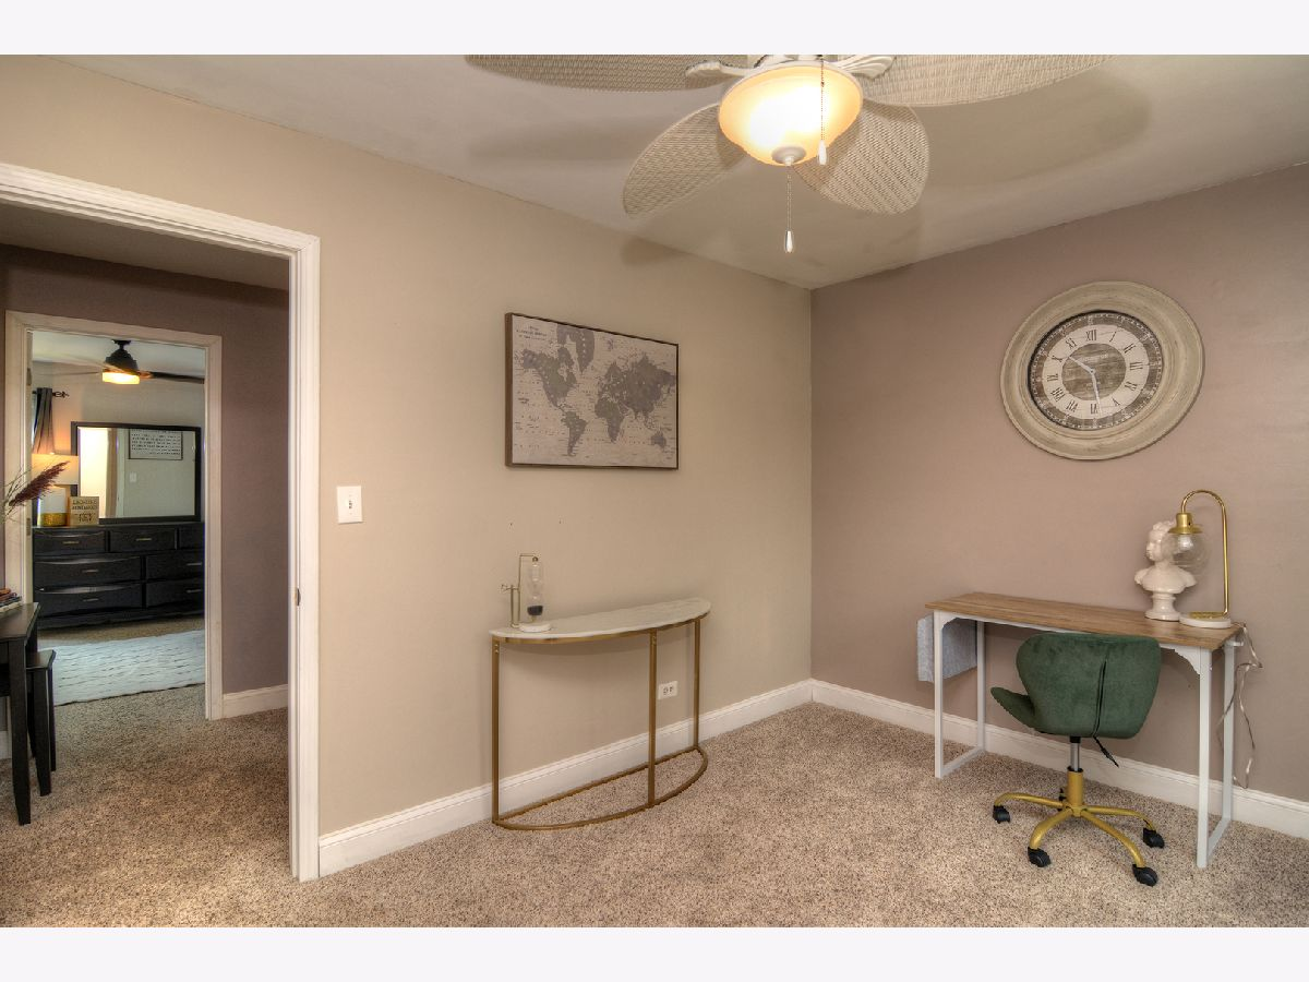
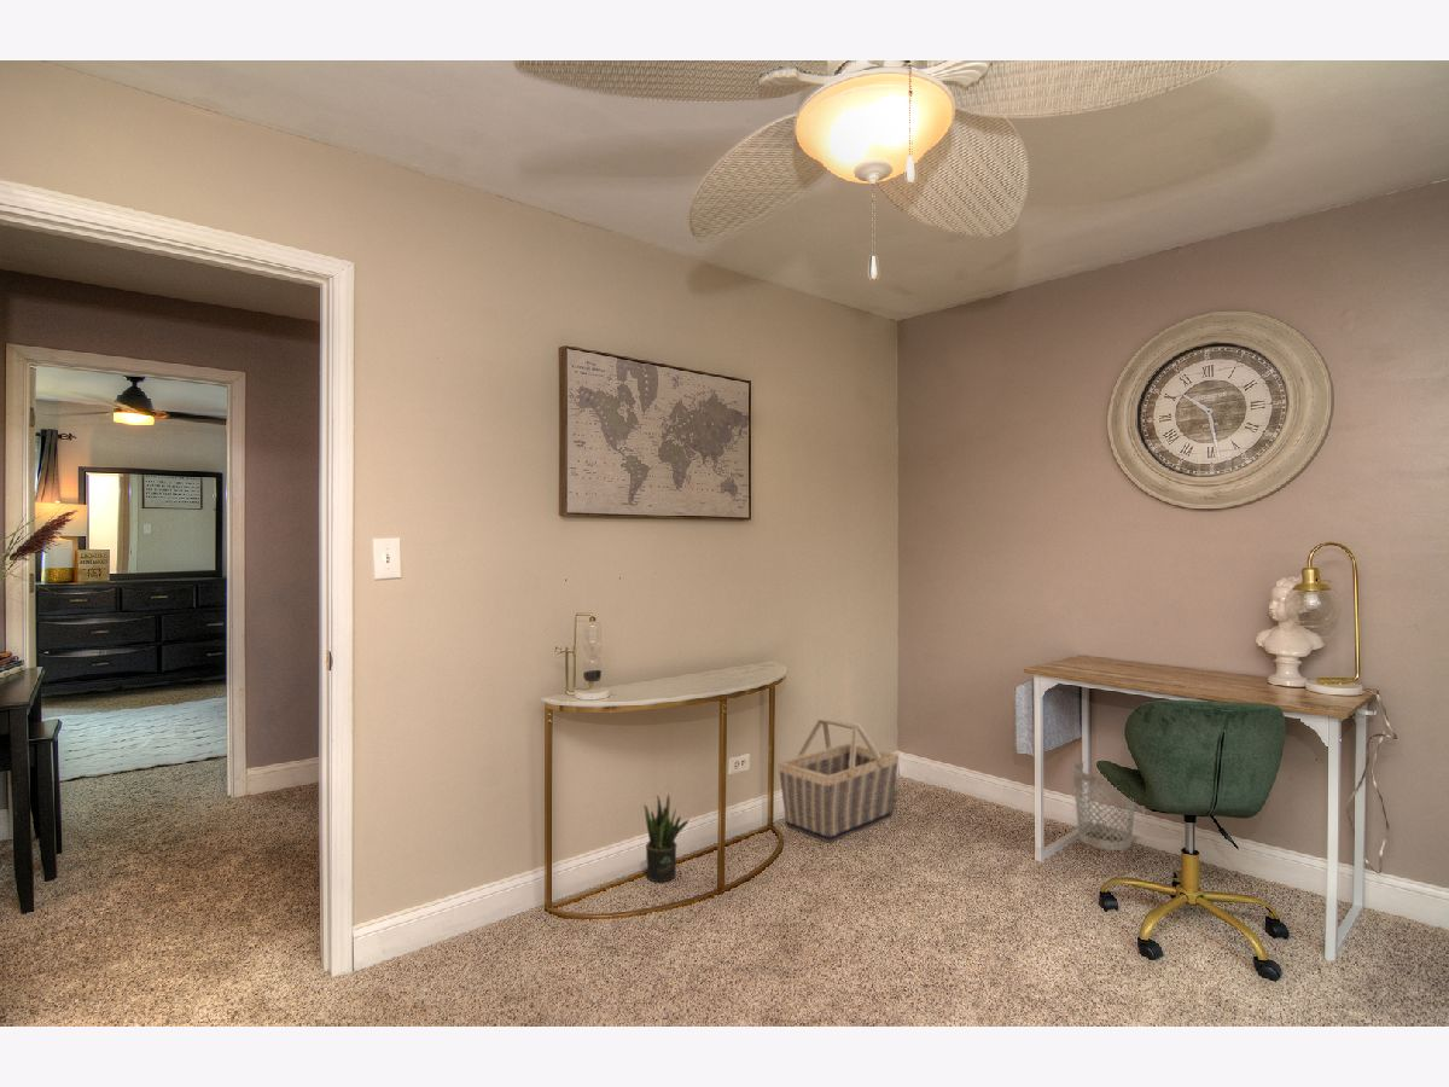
+ potted plant [642,794,691,883]
+ basket [778,716,900,843]
+ wastebasket [1071,761,1136,851]
